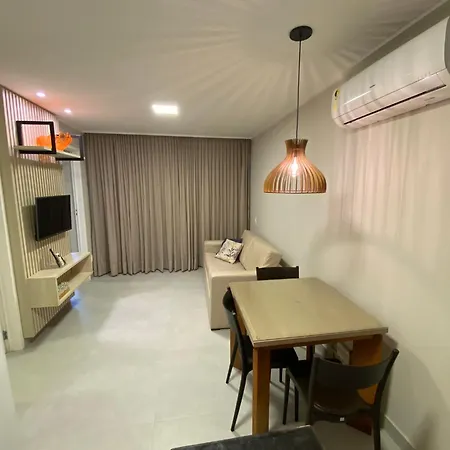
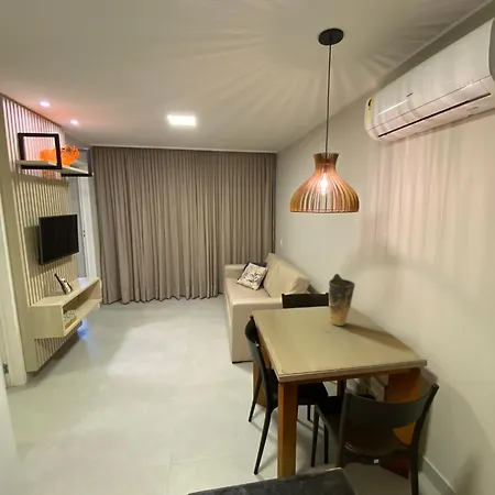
+ vase [328,273,356,327]
